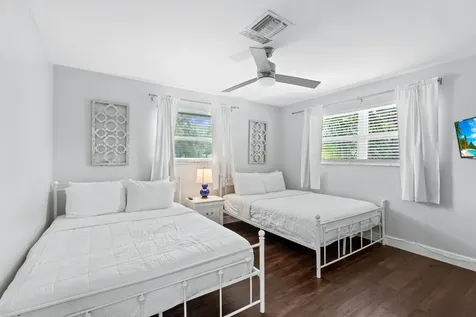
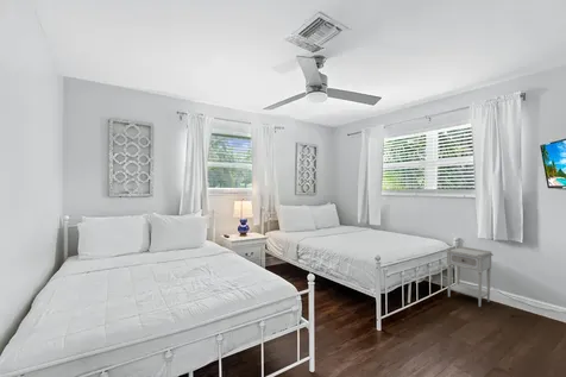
+ nightstand [445,245,495,308]
